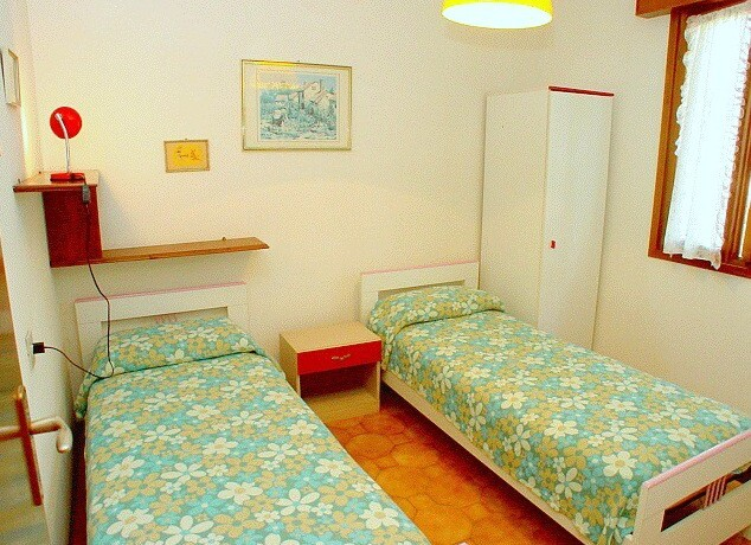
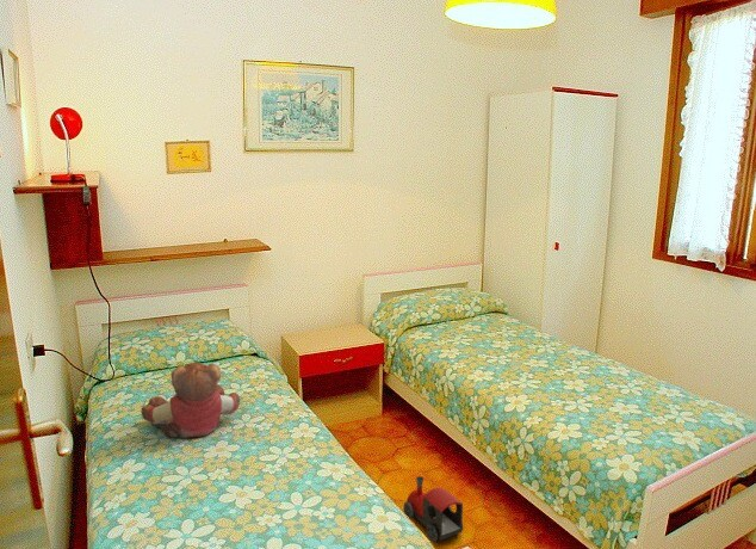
+ teddy bear [141,362,241,439]
+ toy train [403,475,464,543]
